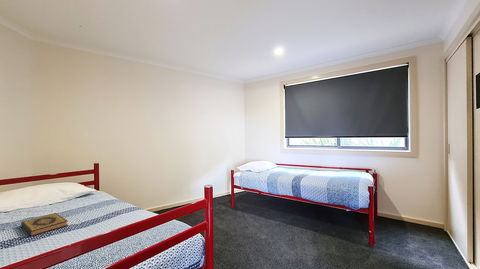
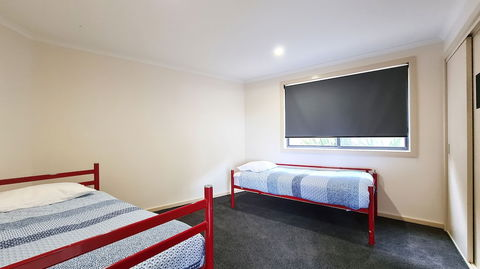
- hardback book [20,212,69,237]
